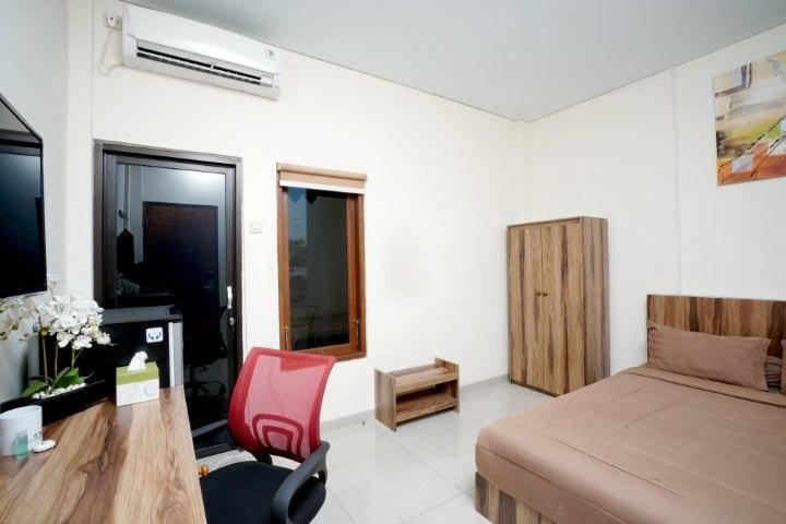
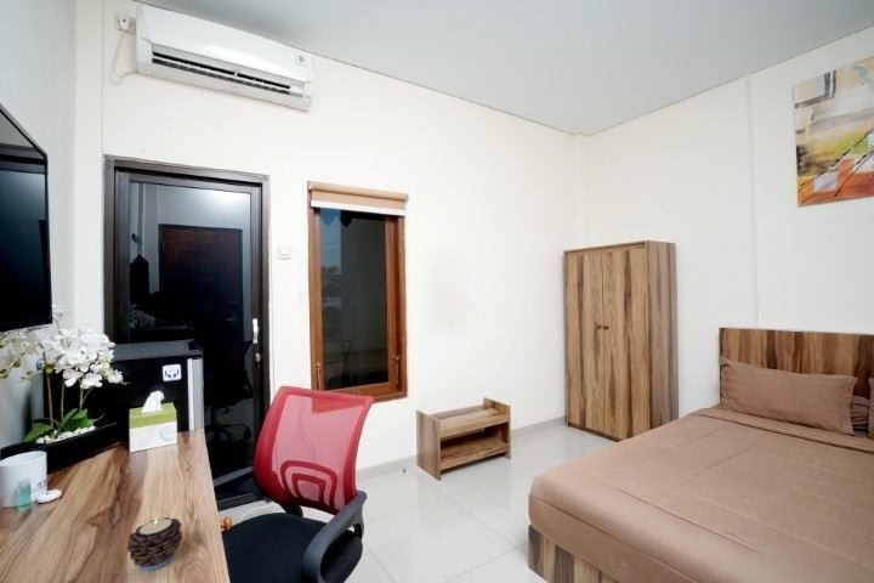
+ candle [126,516,183,571]
